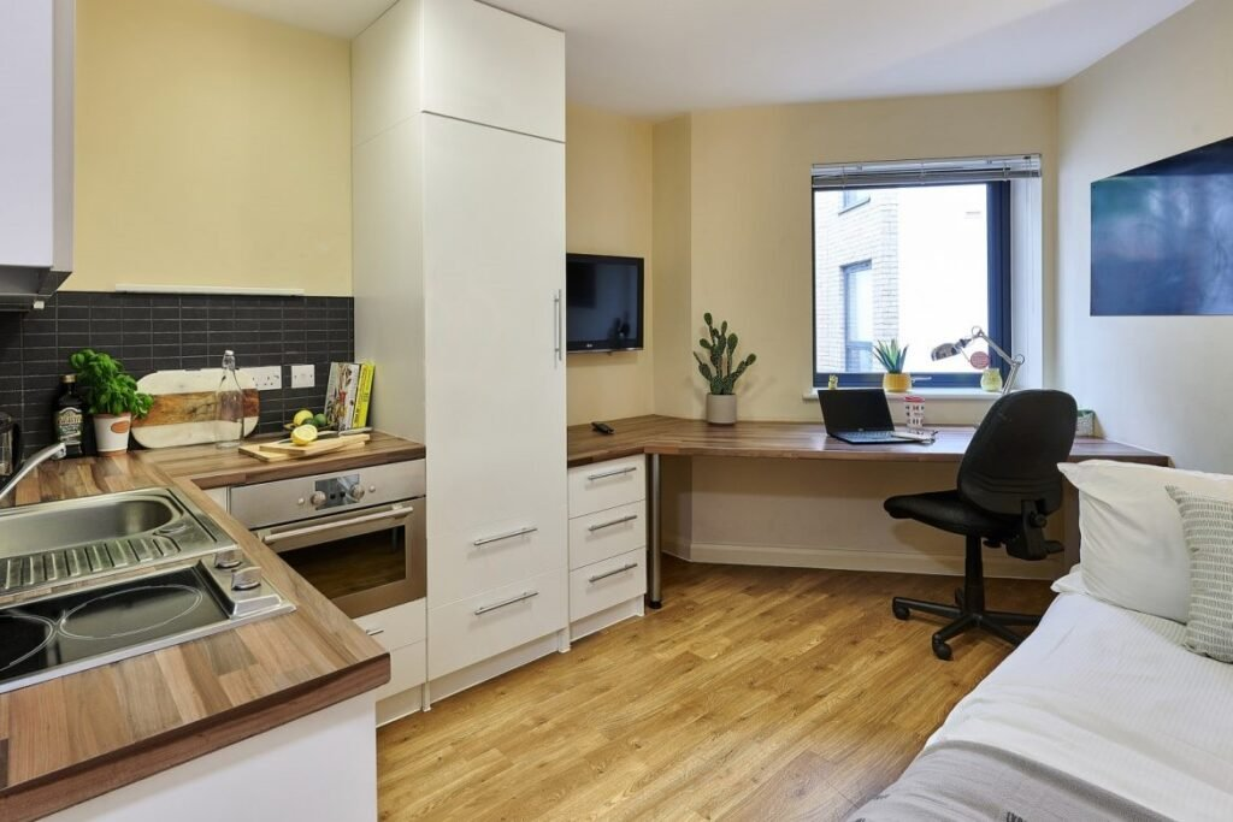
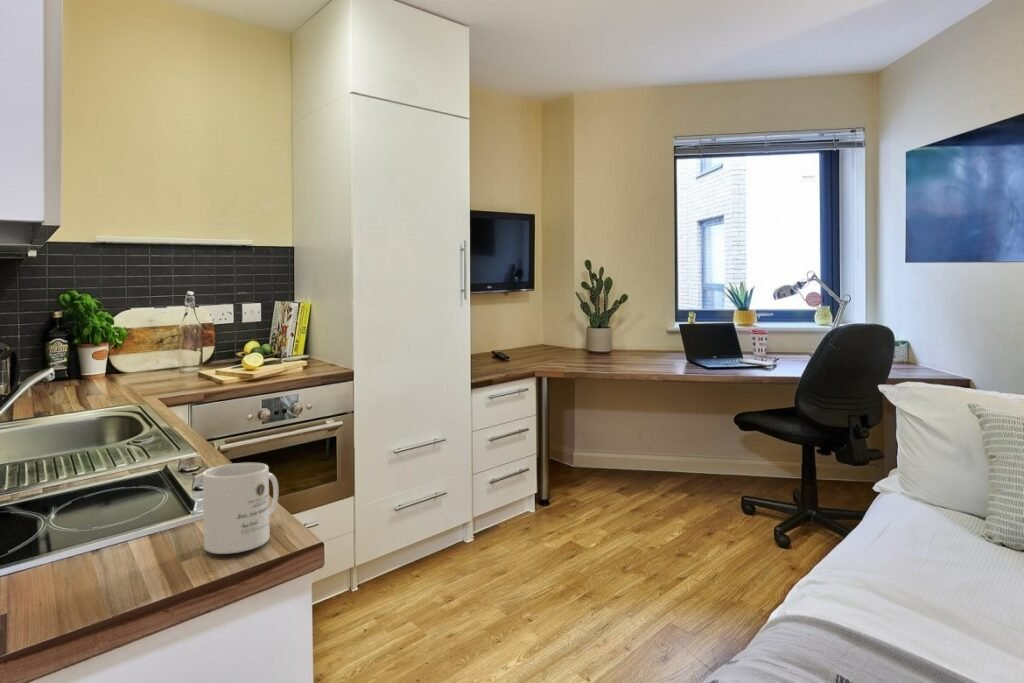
+ mug [201,462,279,555]
